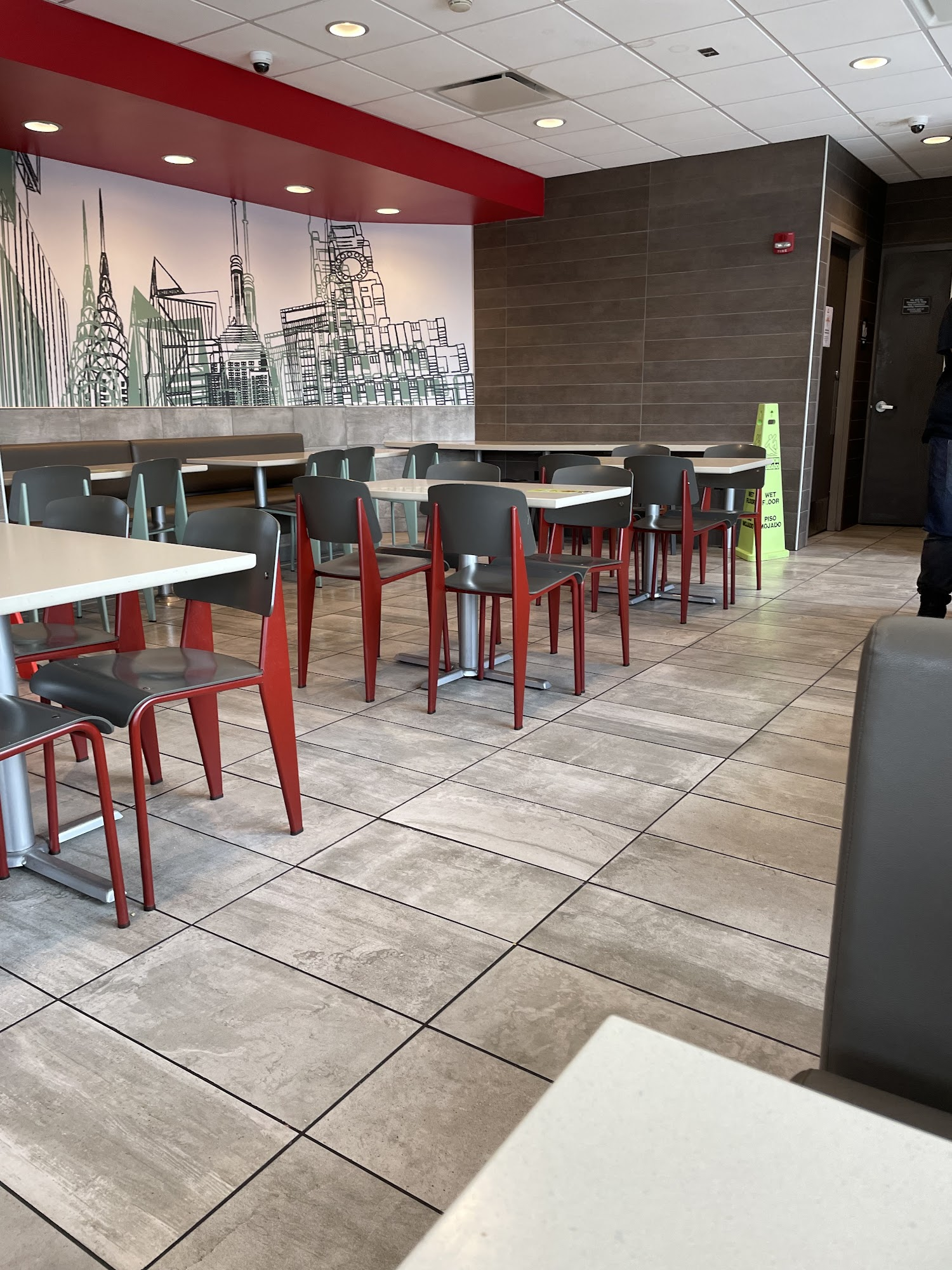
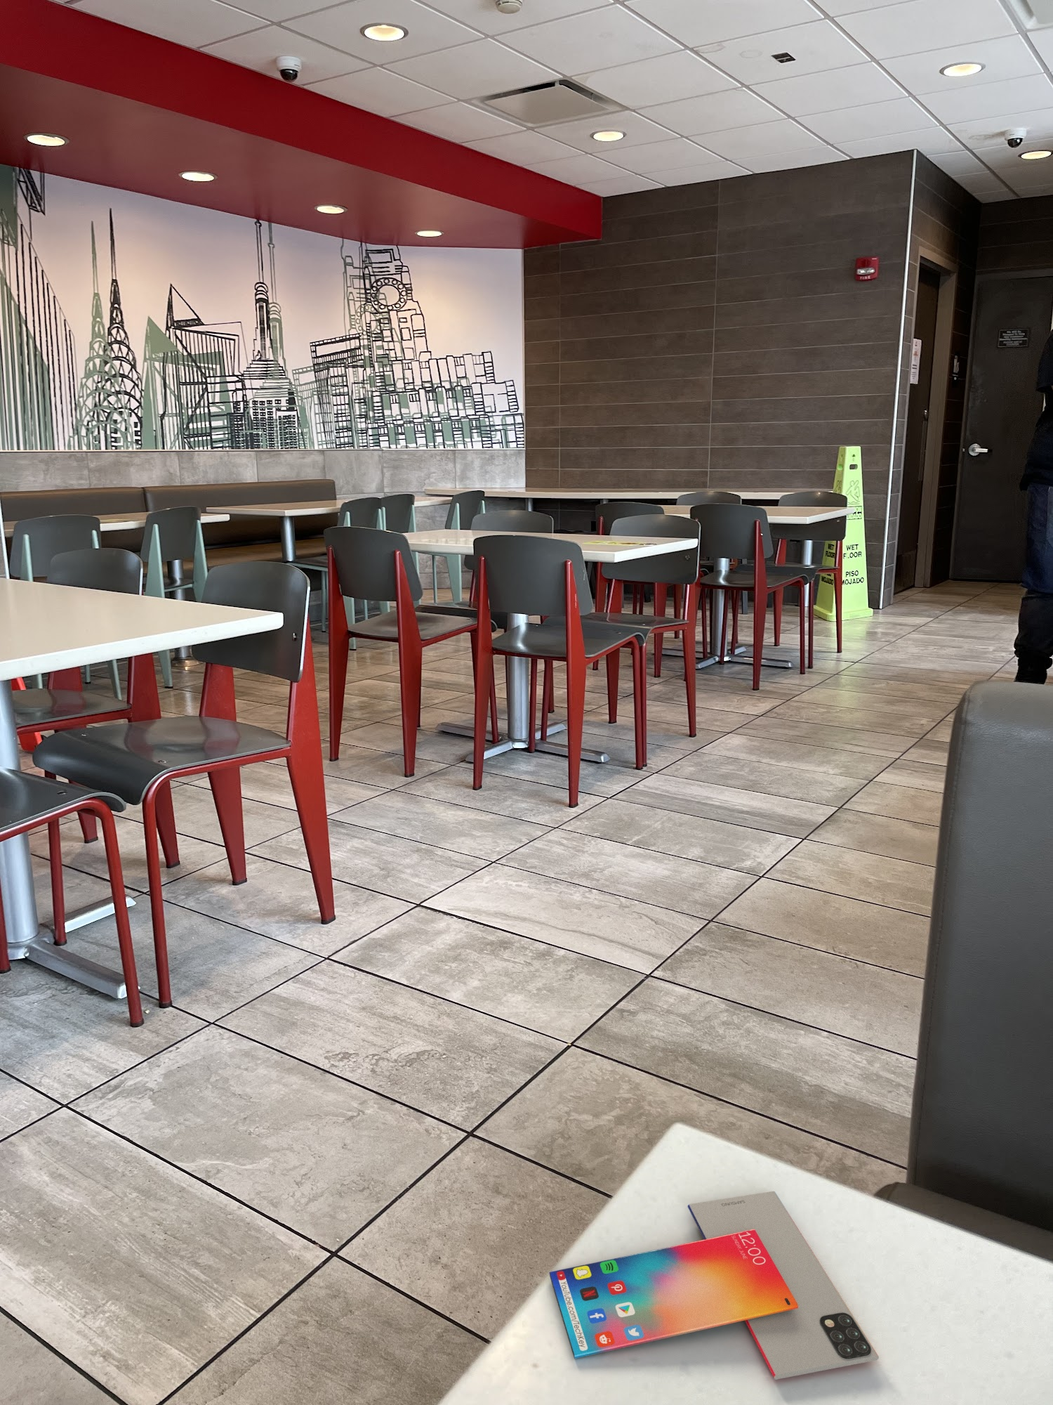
+ smartphone [549,1190,879,1381]
